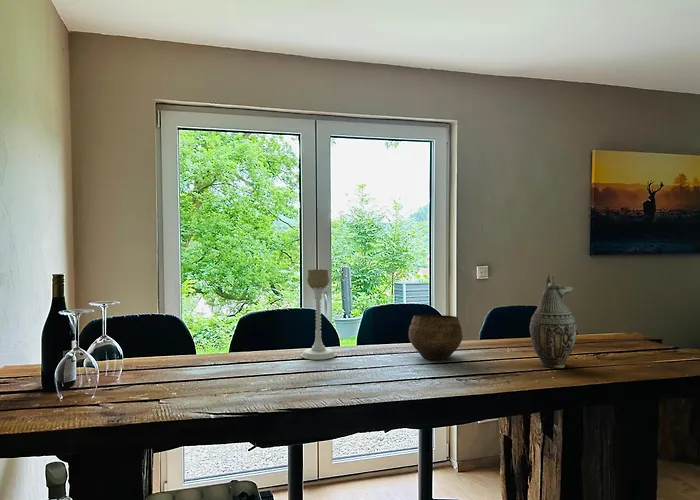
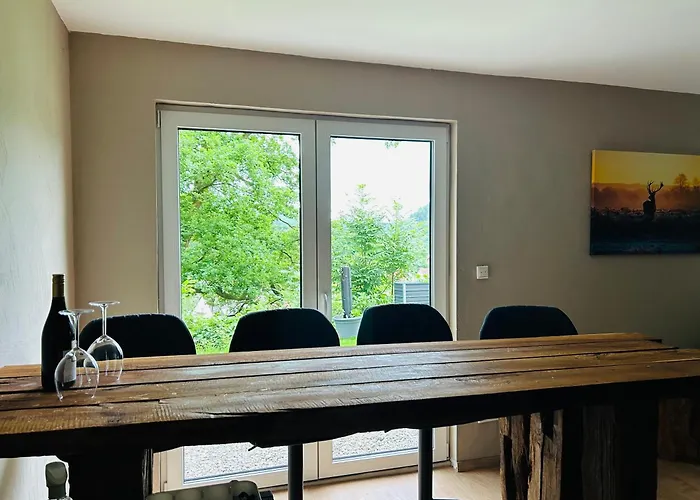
- bowl [408,314,464,361]
- decorative vase [529,273,578,369]
- candle holder [300,268,337,361]
